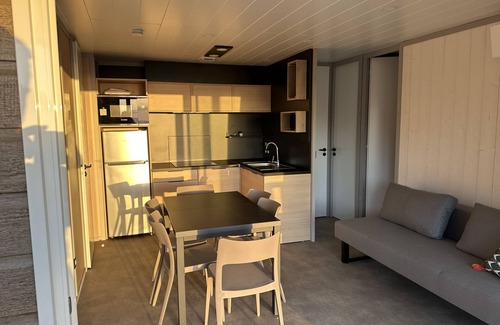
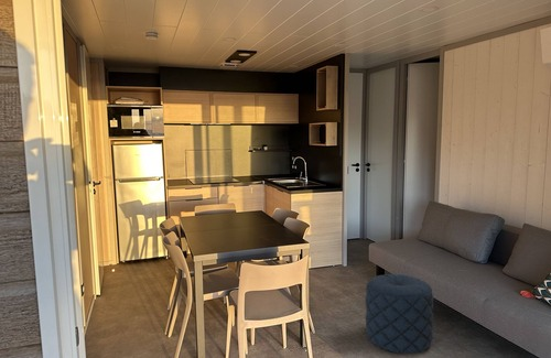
+ pouf [364,273,434,355]
